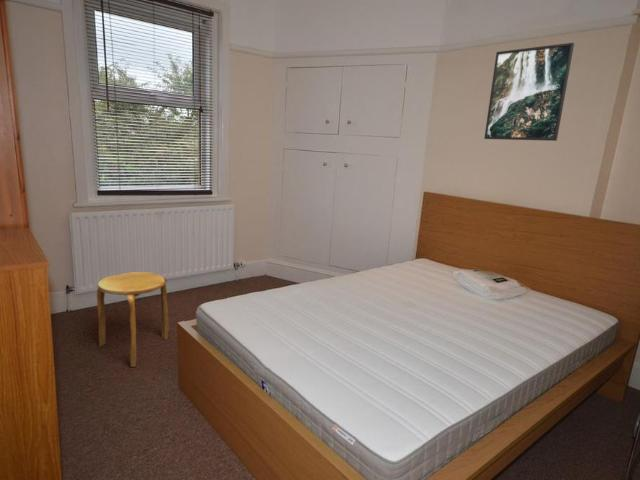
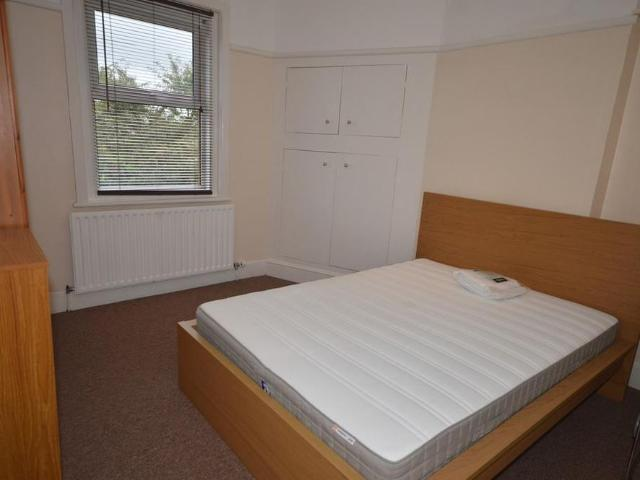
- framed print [483,42,575,142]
- stool [96,271,170,368]
